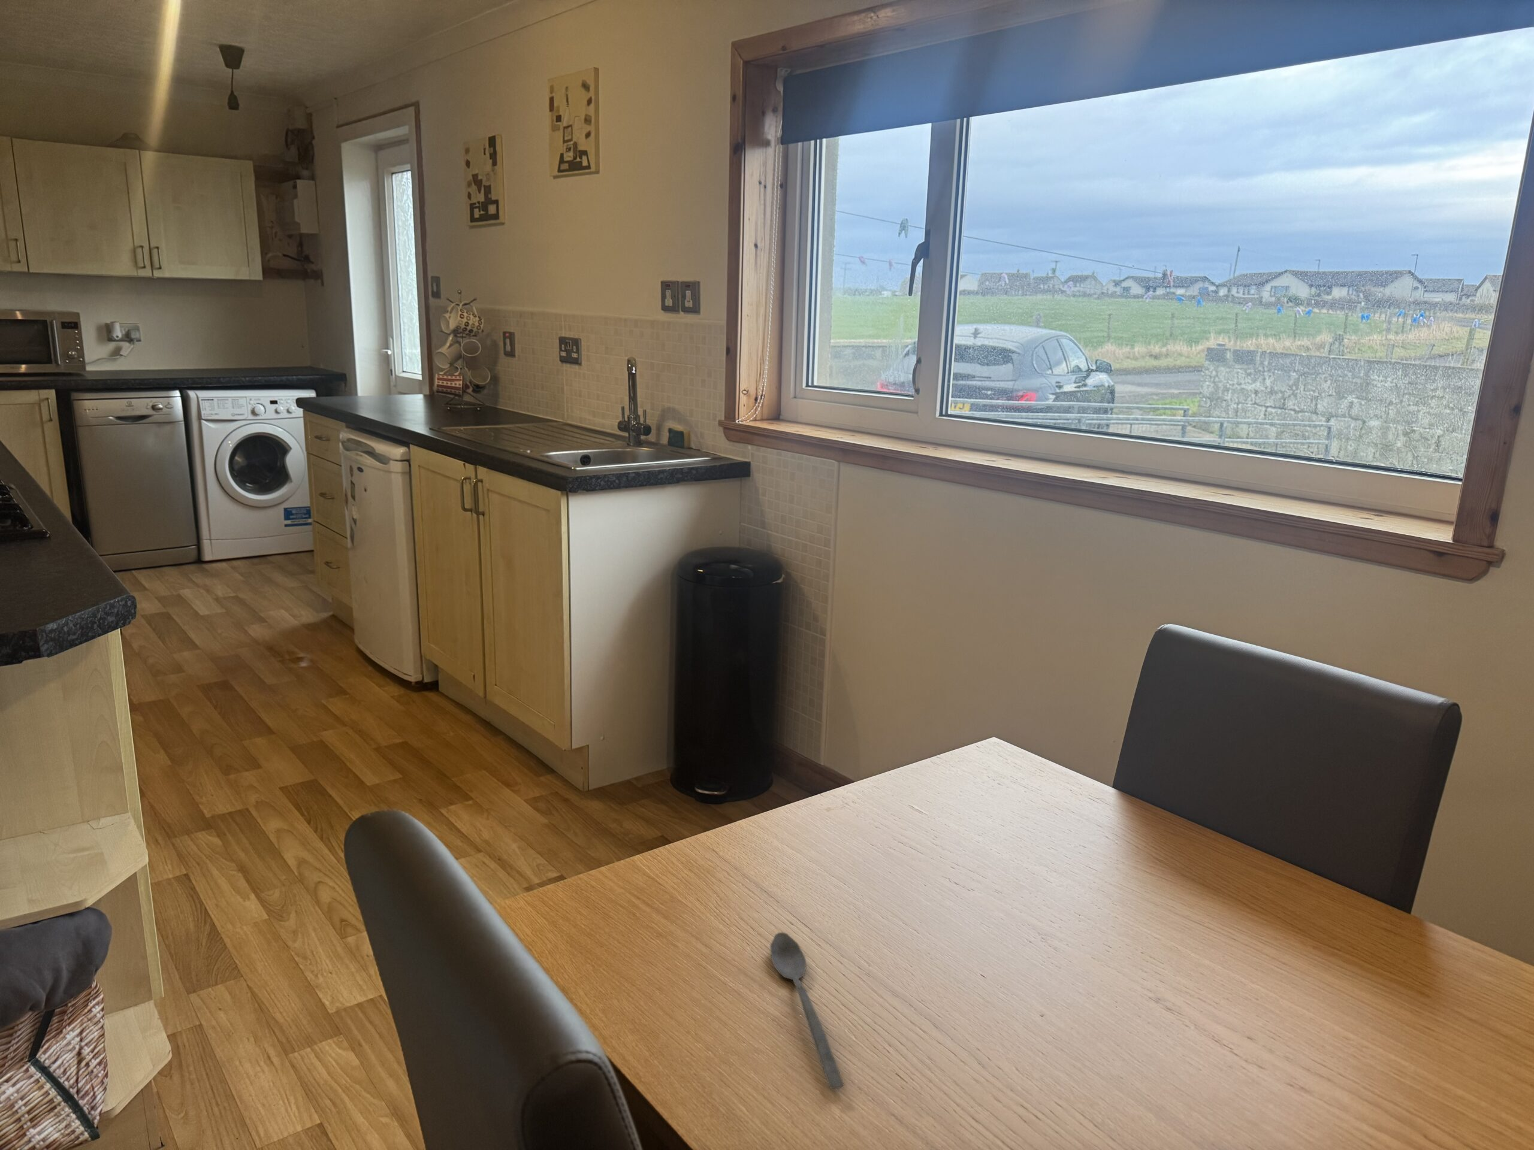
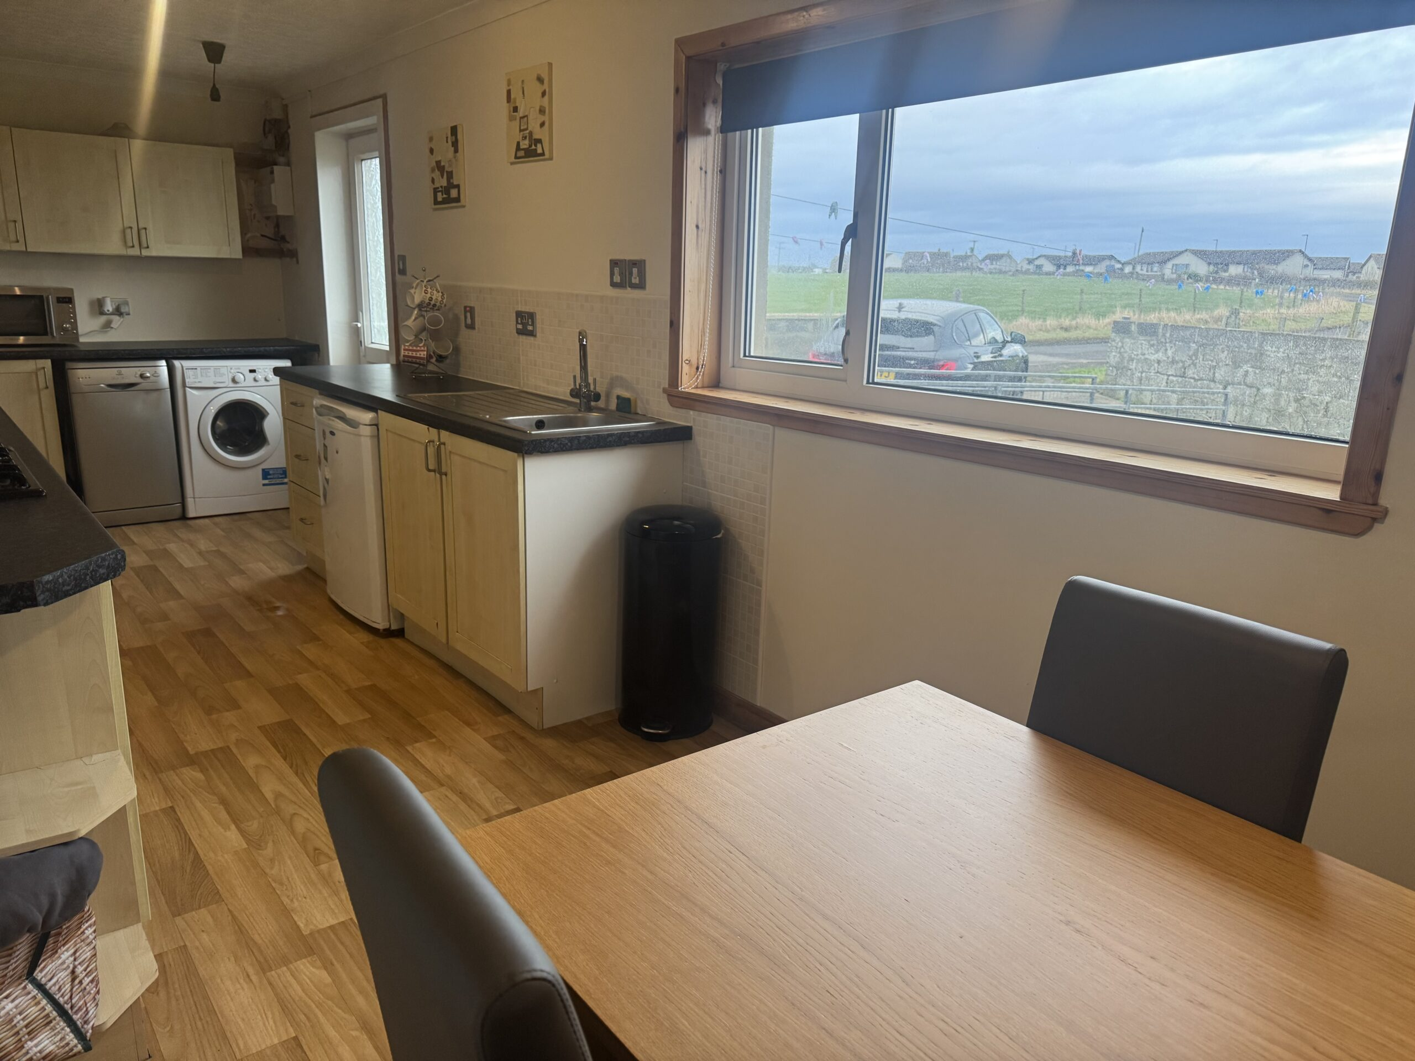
- spoon [769,933,844,1090]
